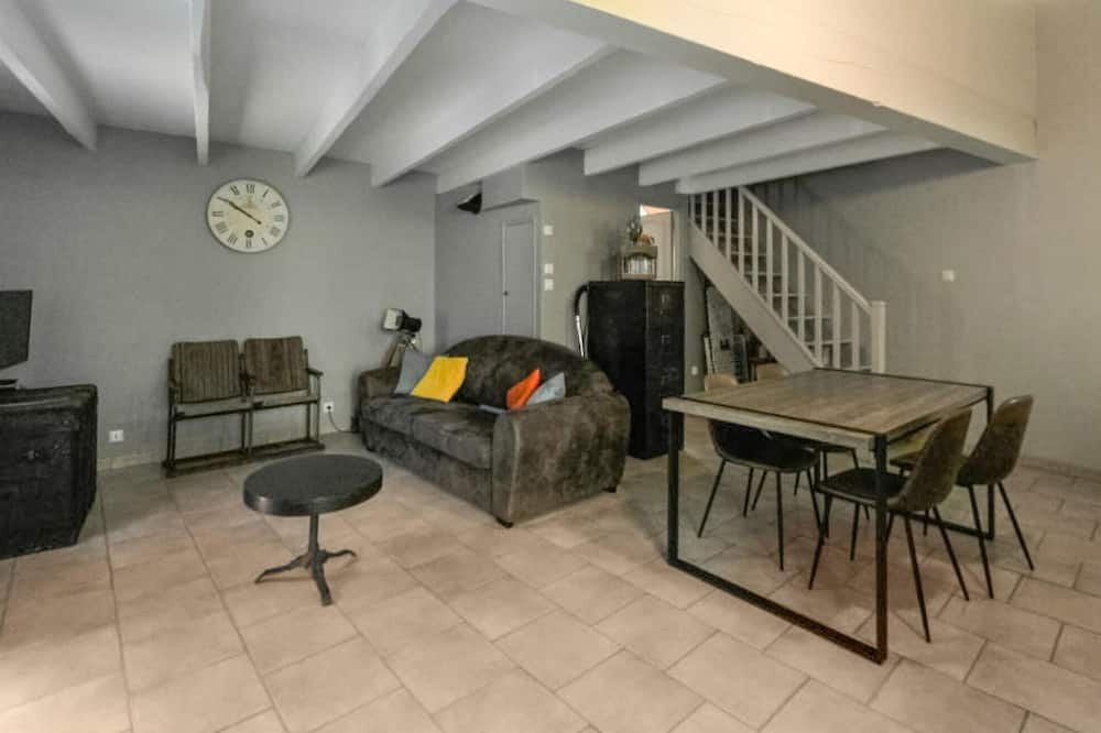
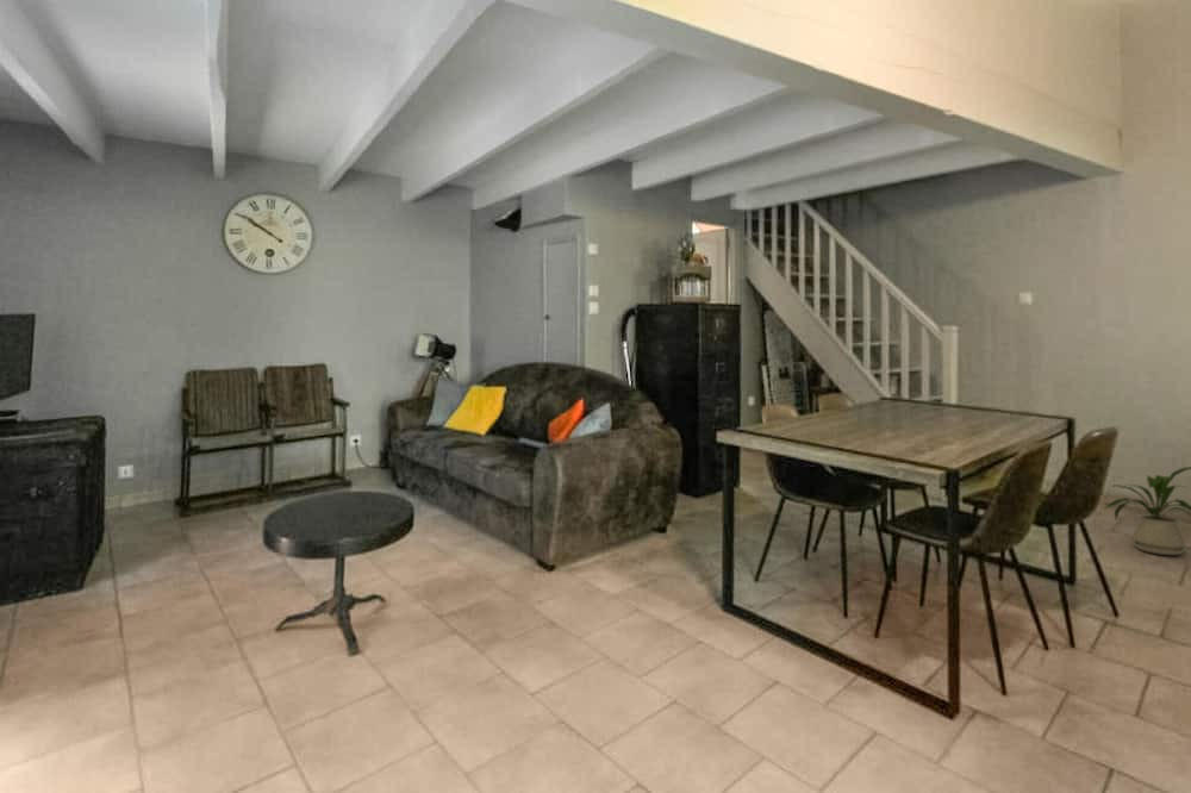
+ house plant [1100,466,1191,556]
